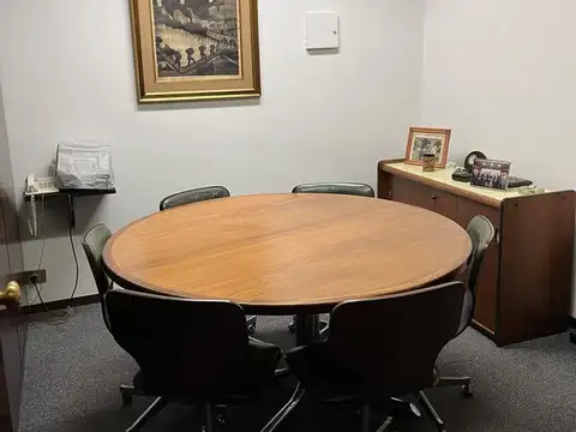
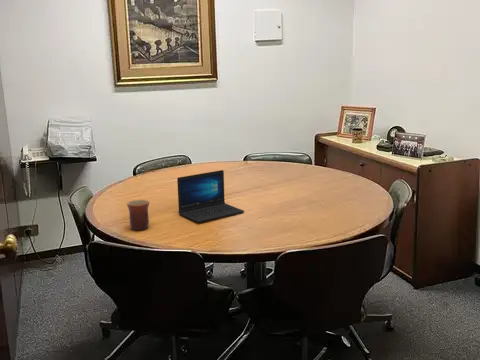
+ laptop [176,169,245,223]
+ mug [126,199,150,231]
